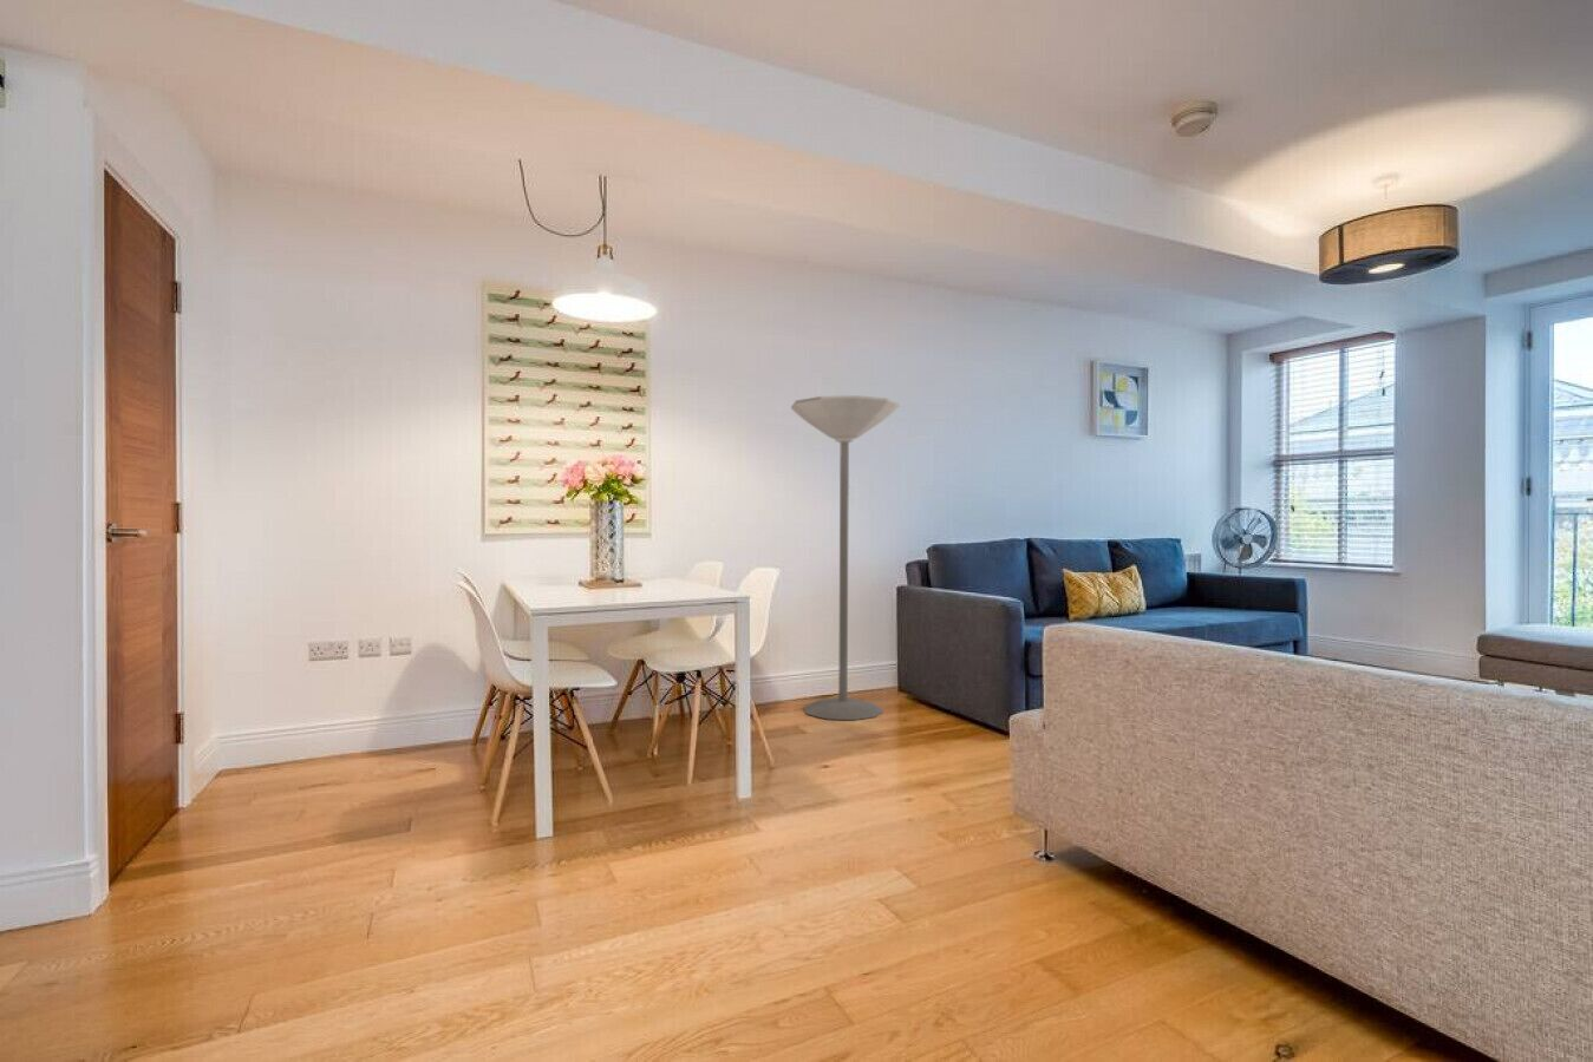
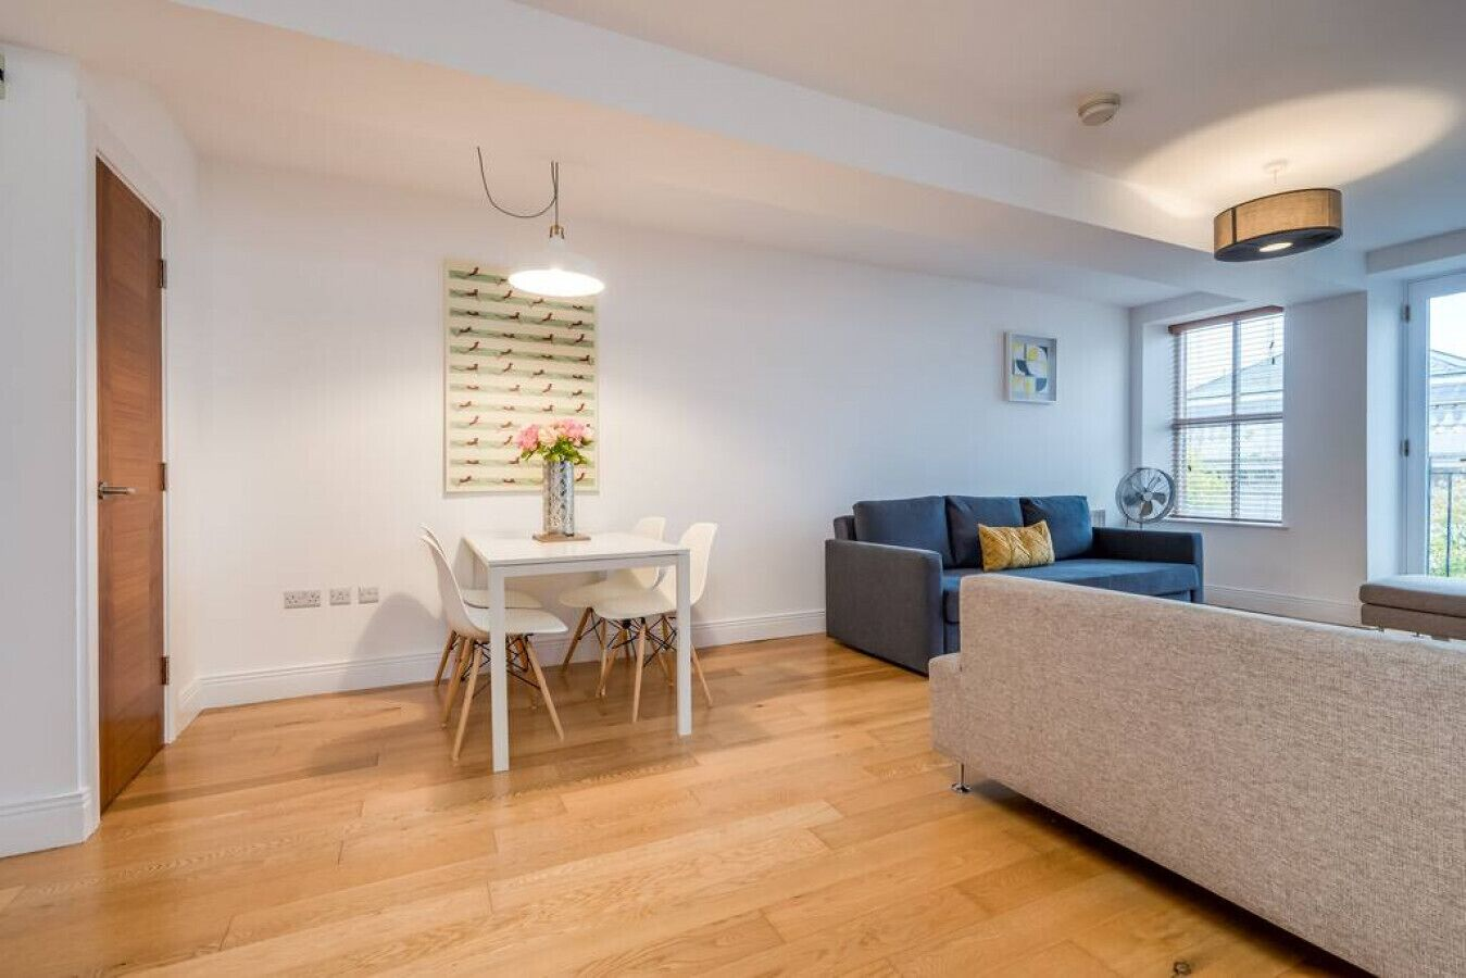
- floor lamp [790,395,901,721]
